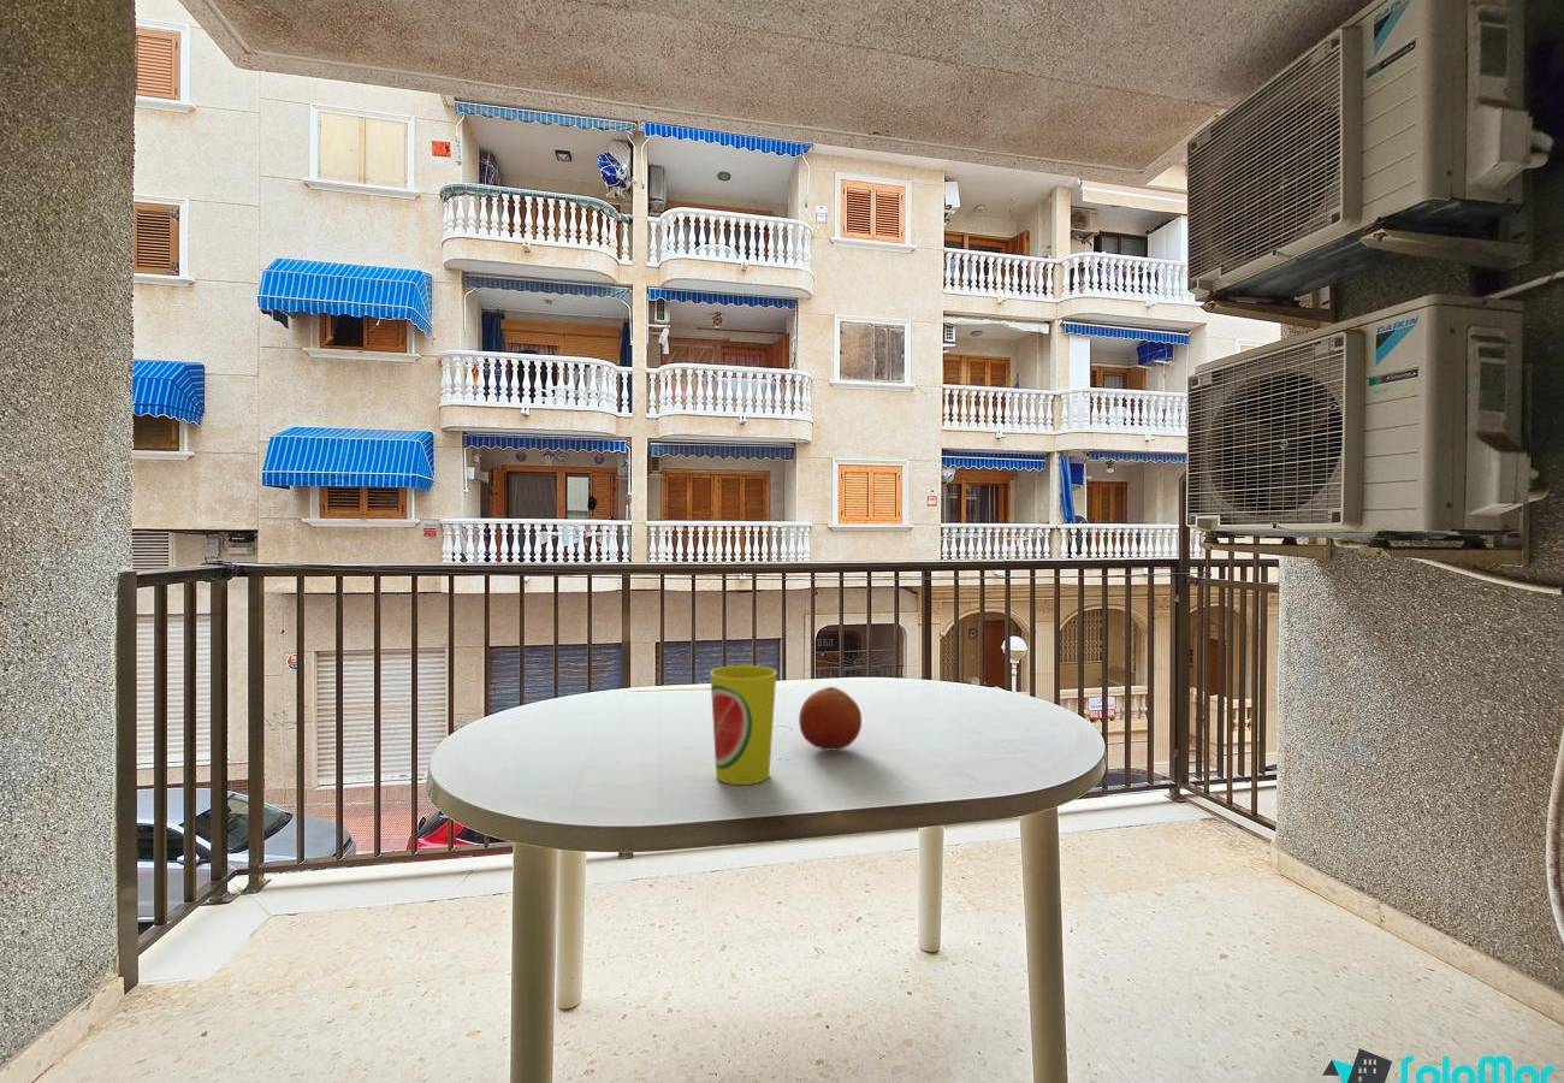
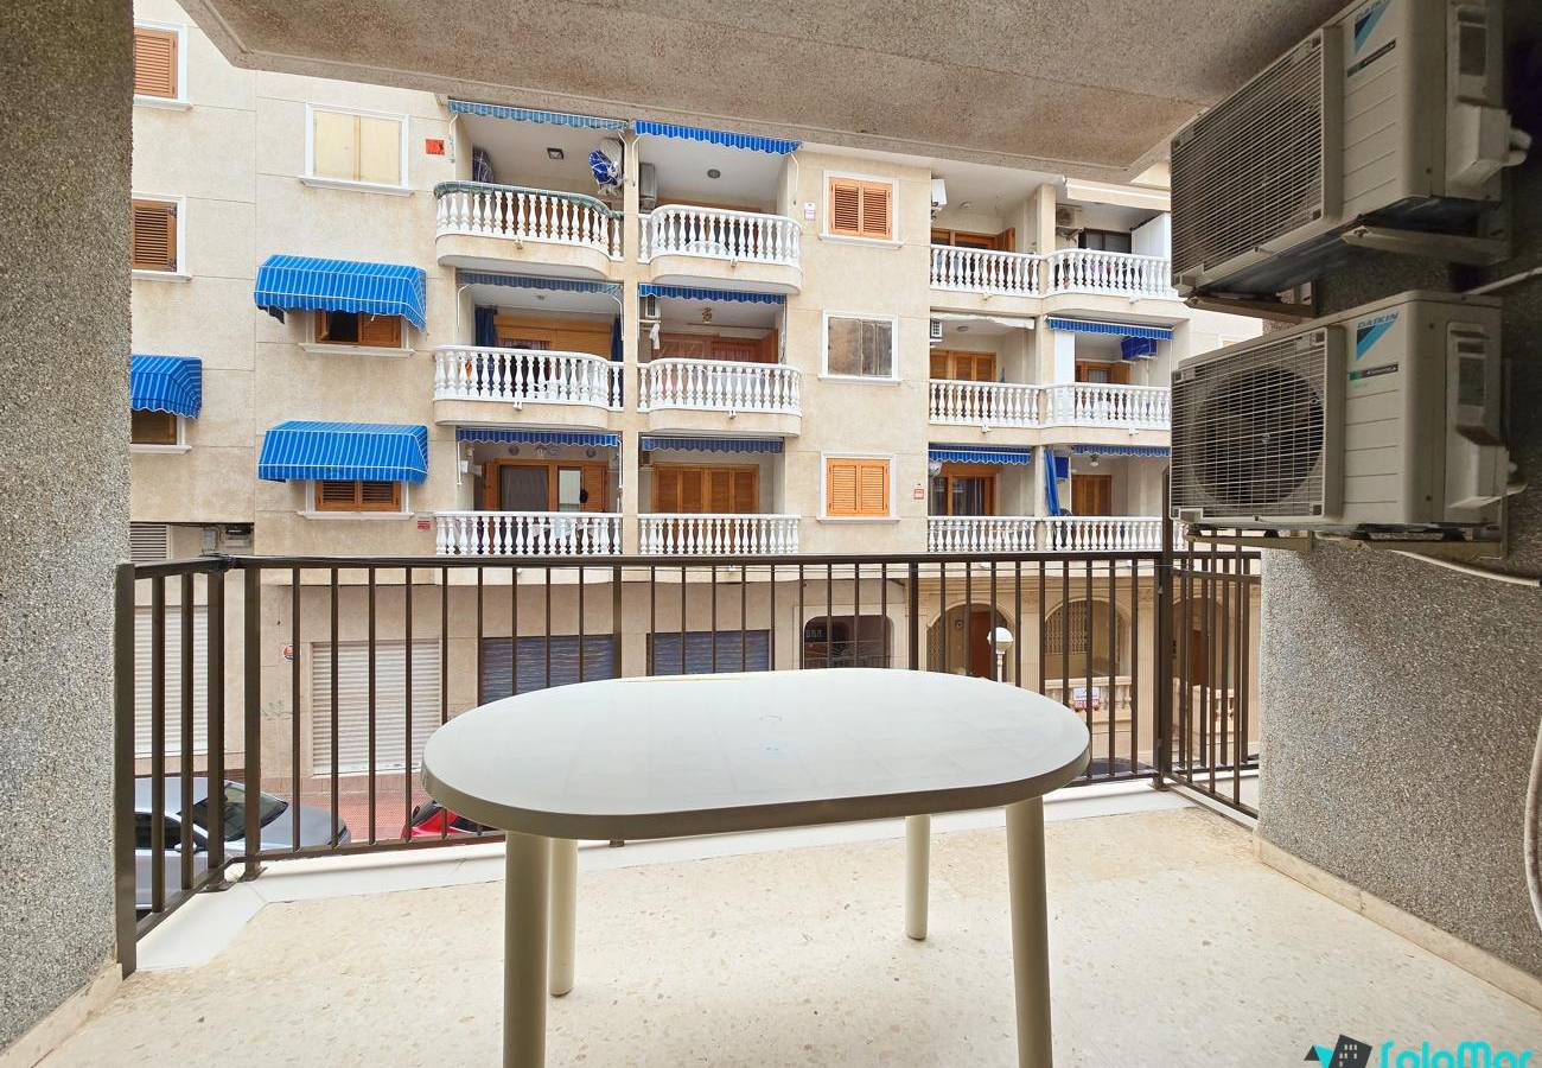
- cup [709,664,778,786]
- fruit [798,686,863,751]
